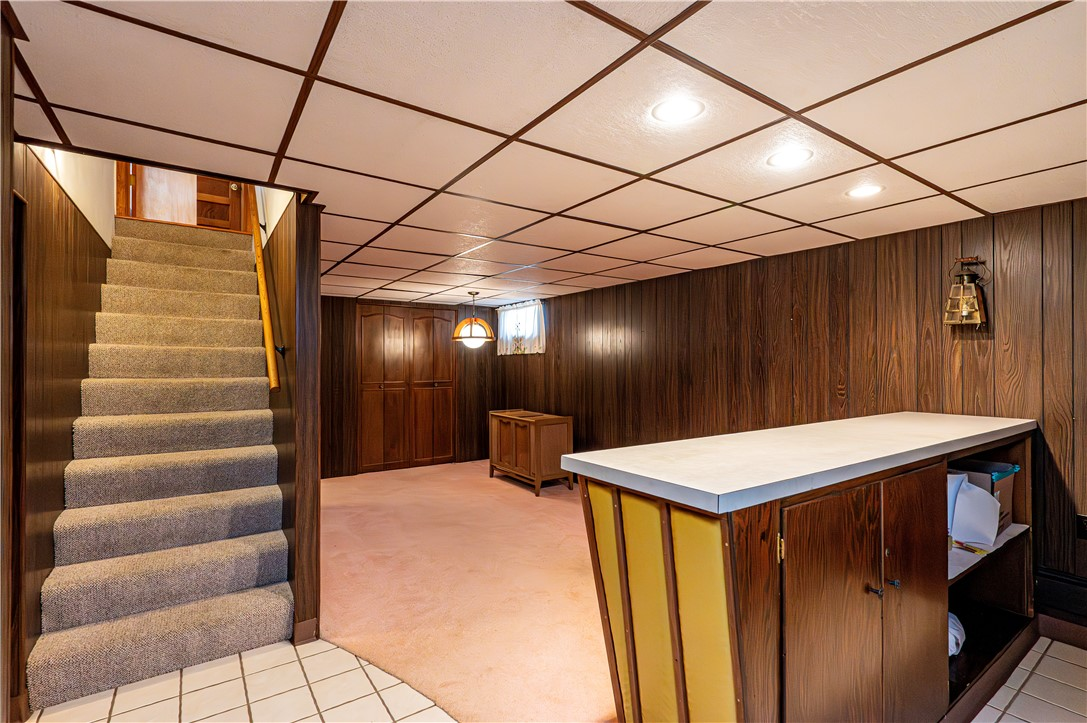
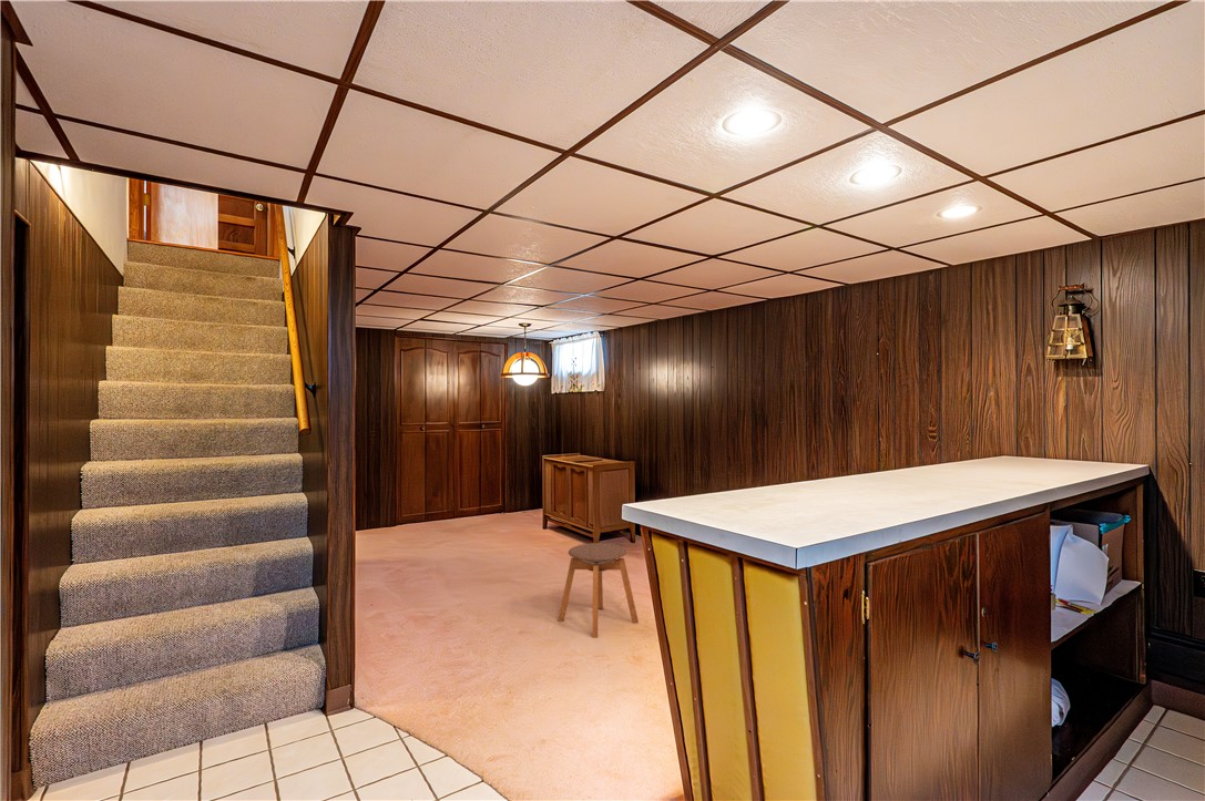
+ stool [556,542,640,639]
